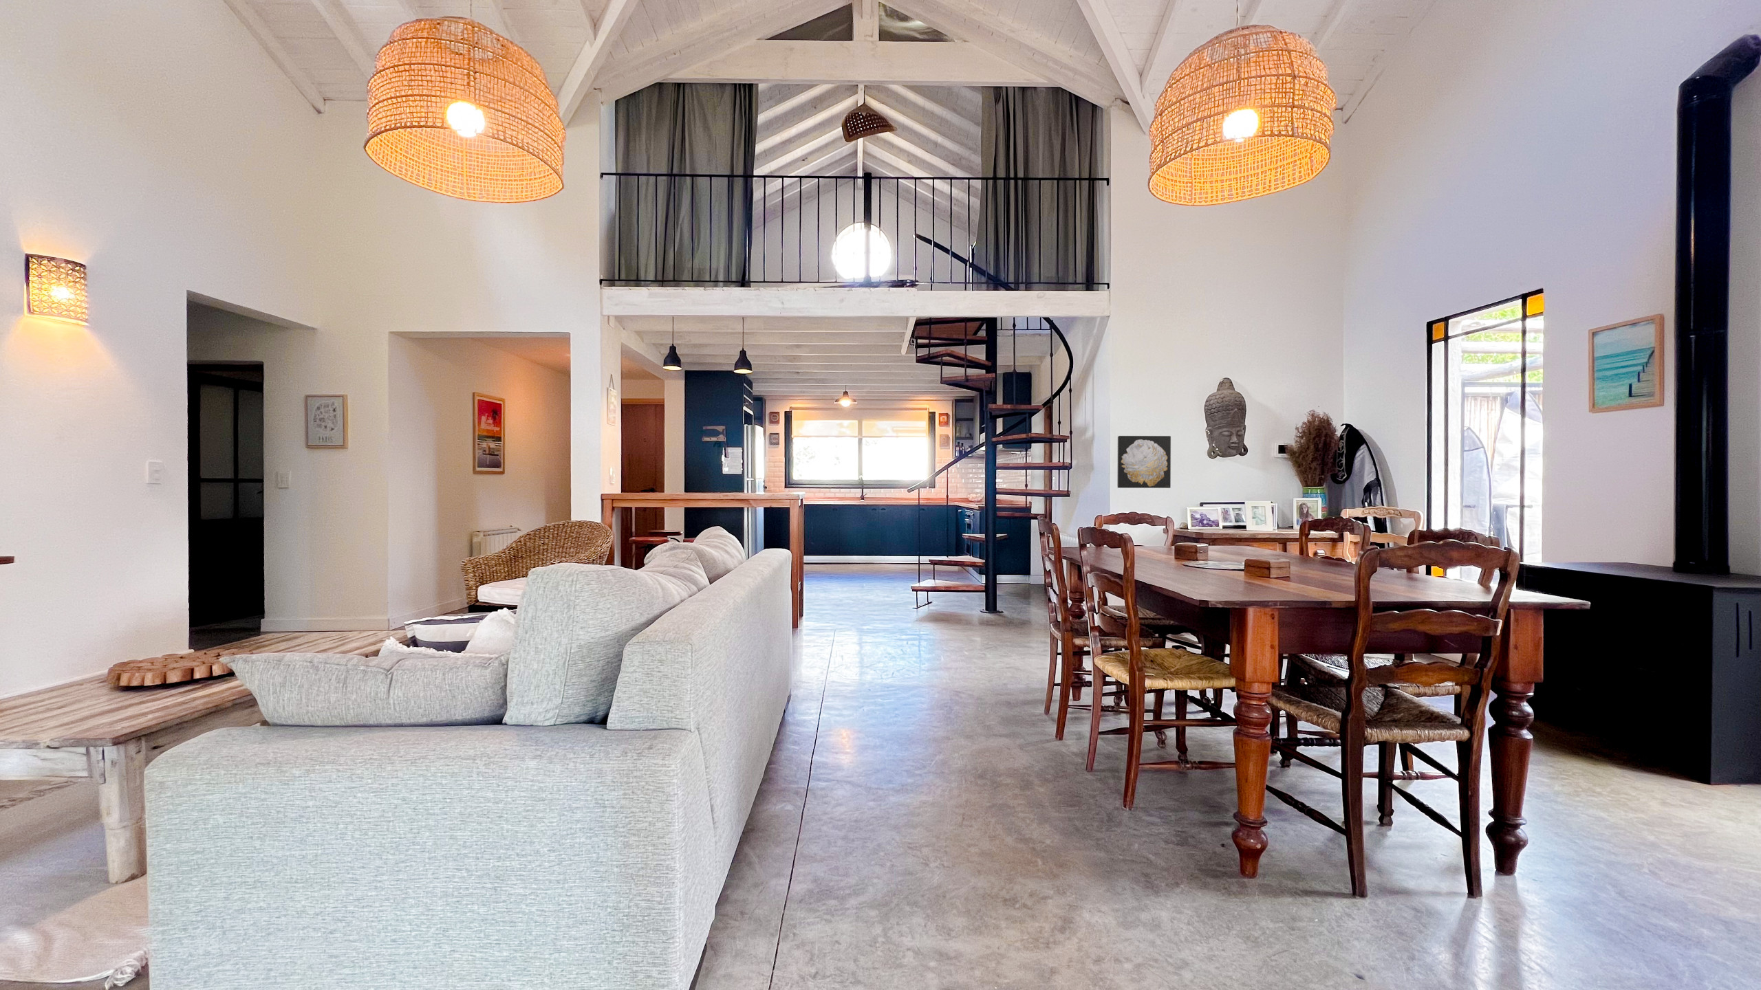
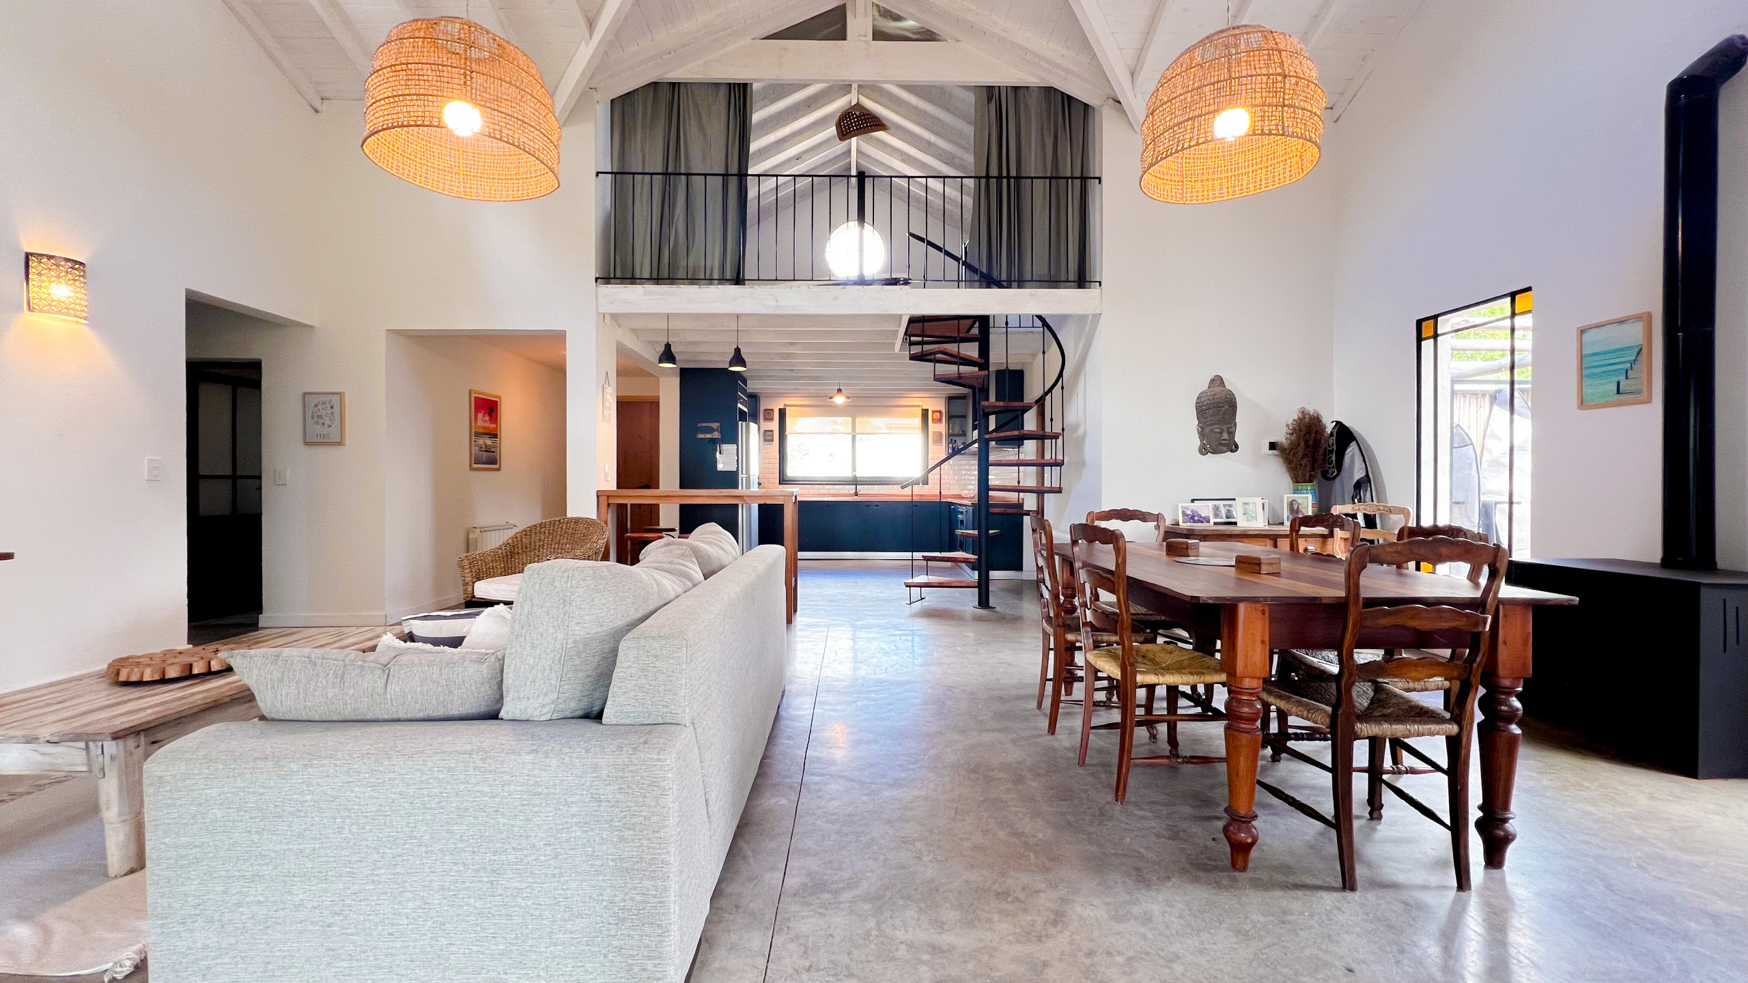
- wall art [1118,435,1172,488]
